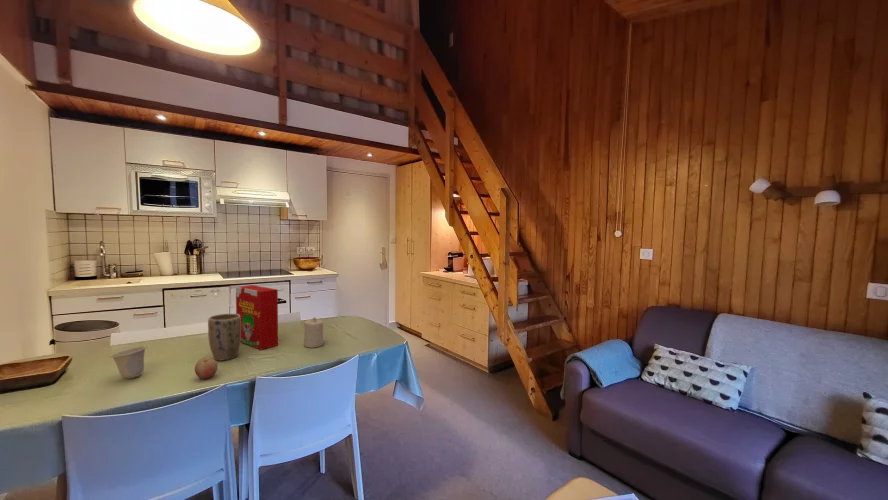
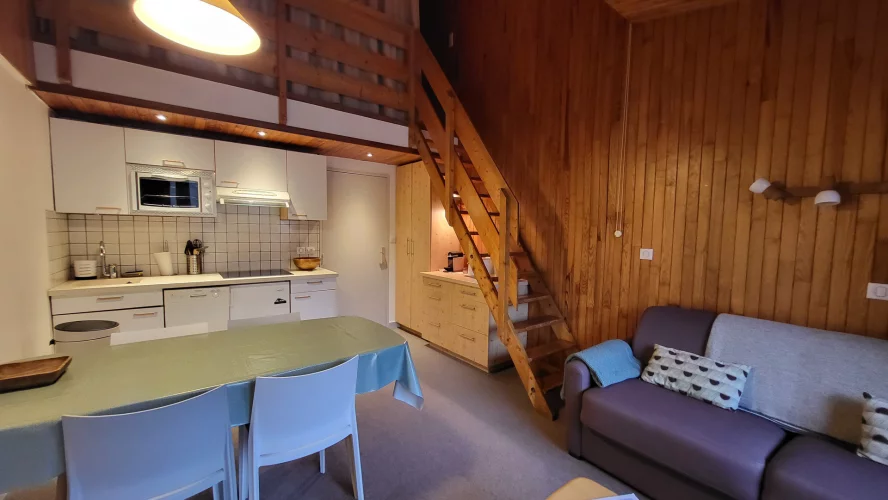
- fruit [194,357,219,380]
- cup [108,345,148,380]
- candle [303,316,324,349]
- plant pot [207,313,241,362]
- cereal box [235,284,279,351]
